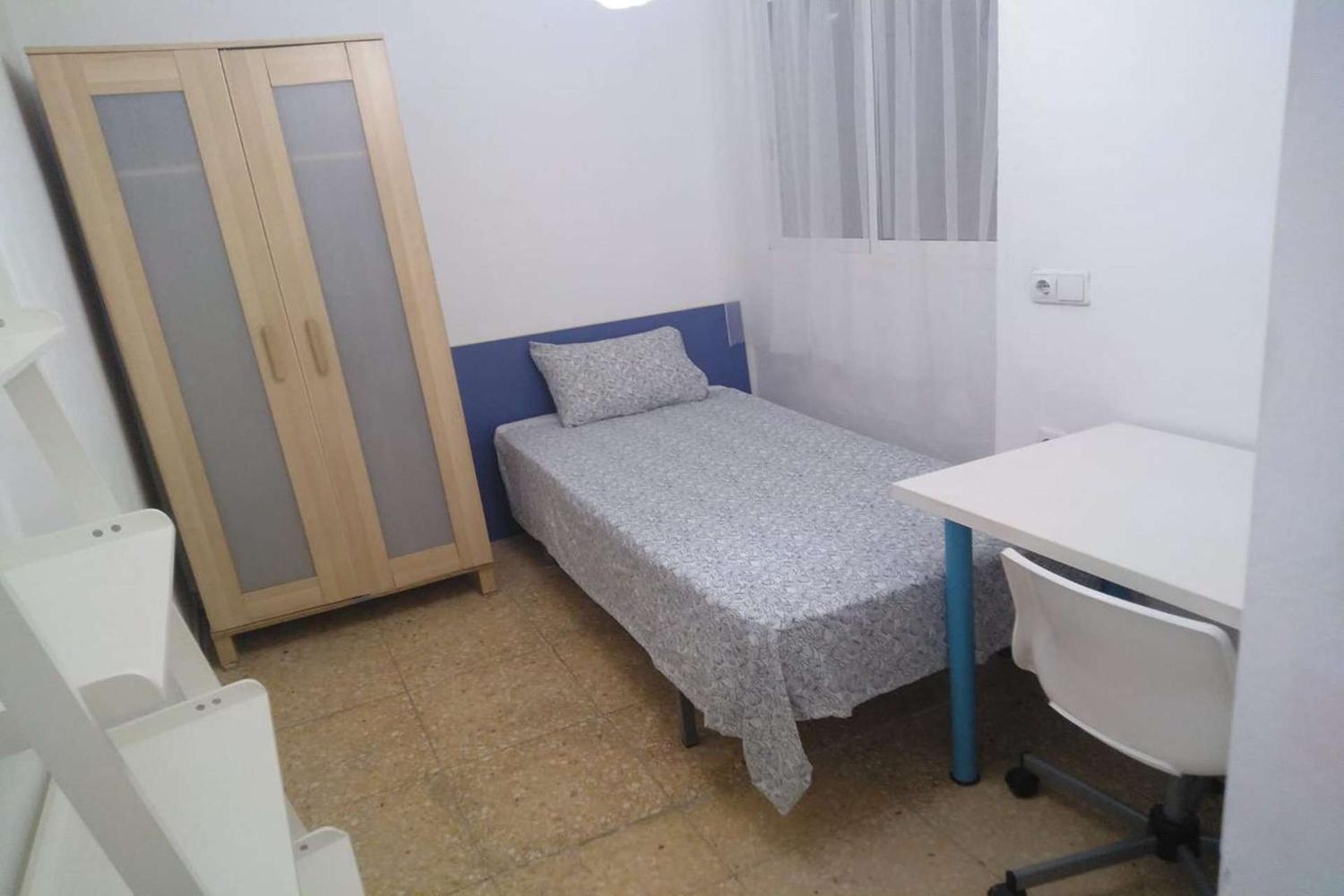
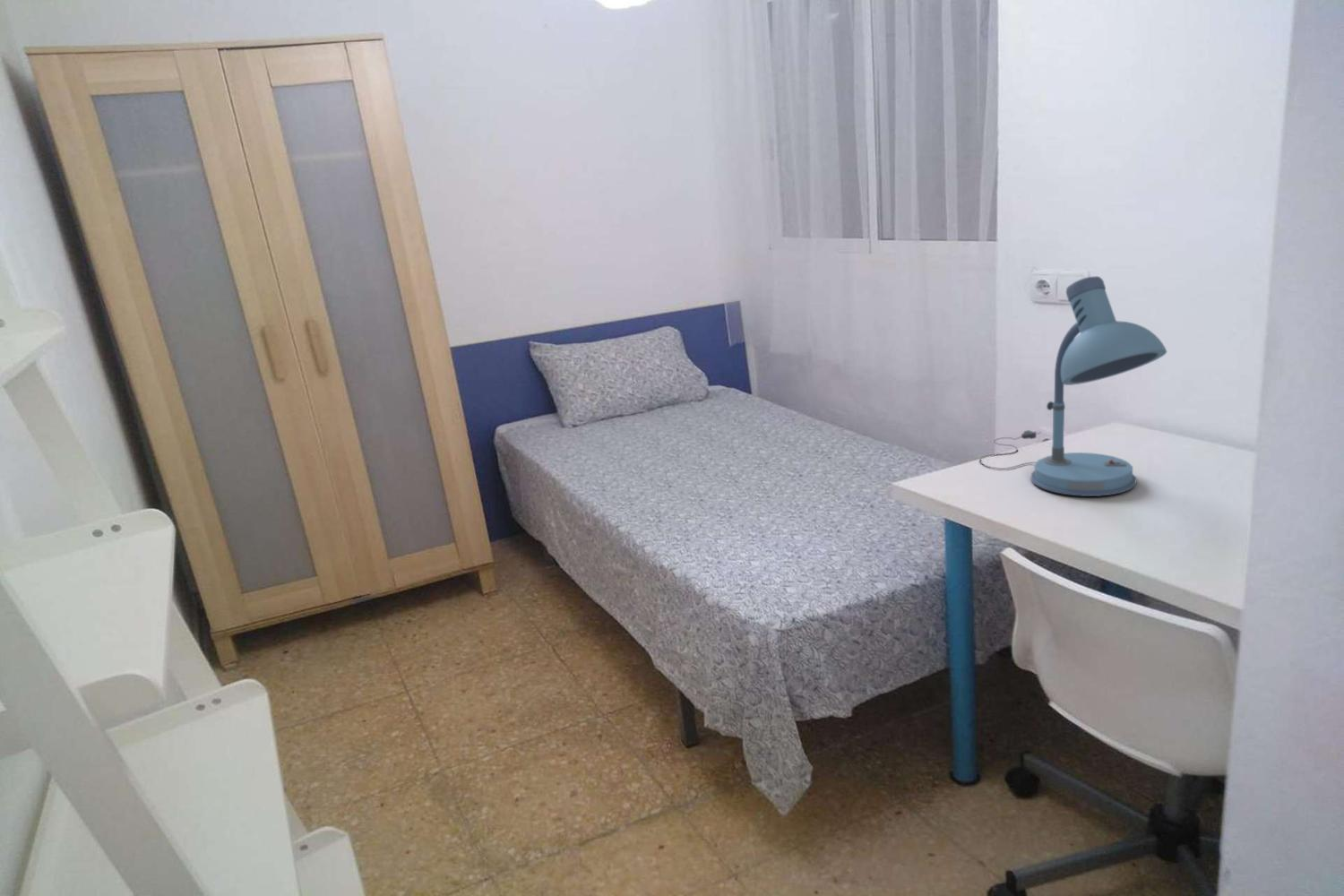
+ desk lamp [978,275,1167,497]
